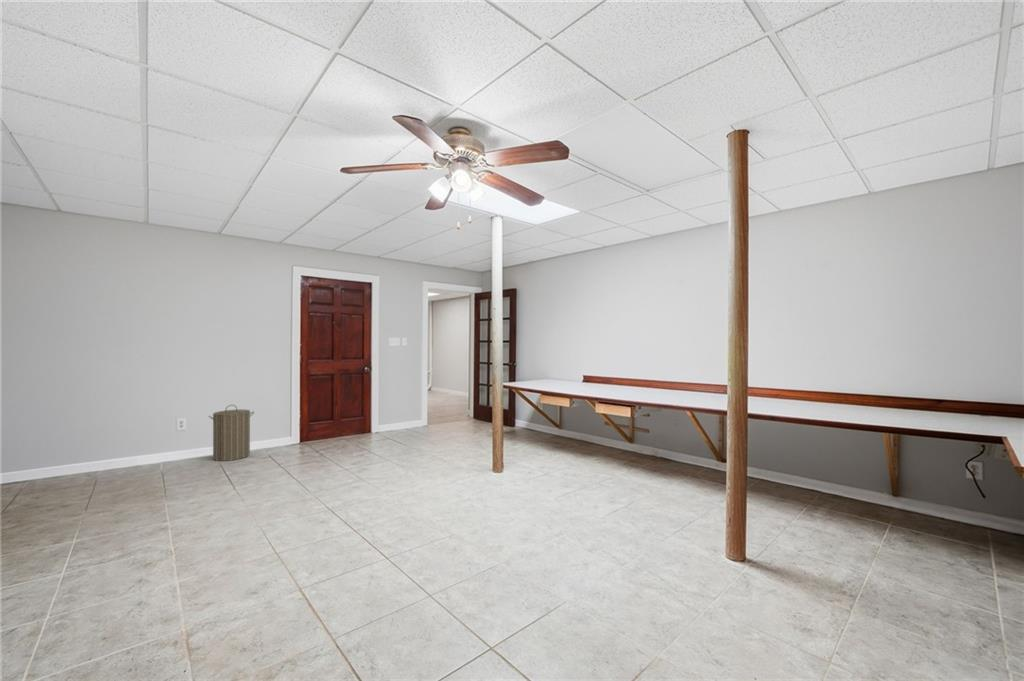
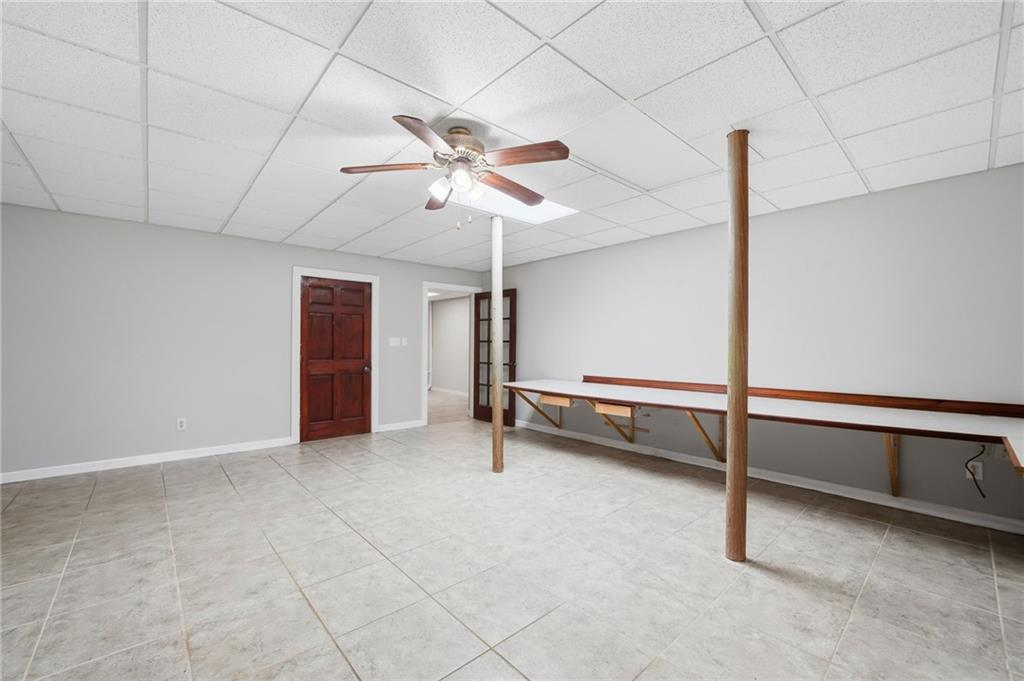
- laundry hamper [207,404,255,462]
